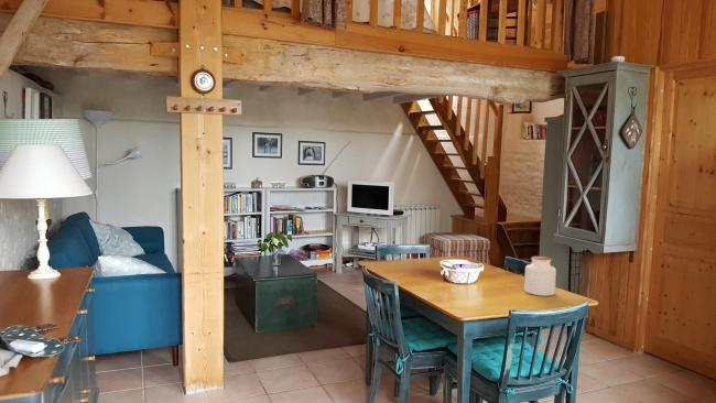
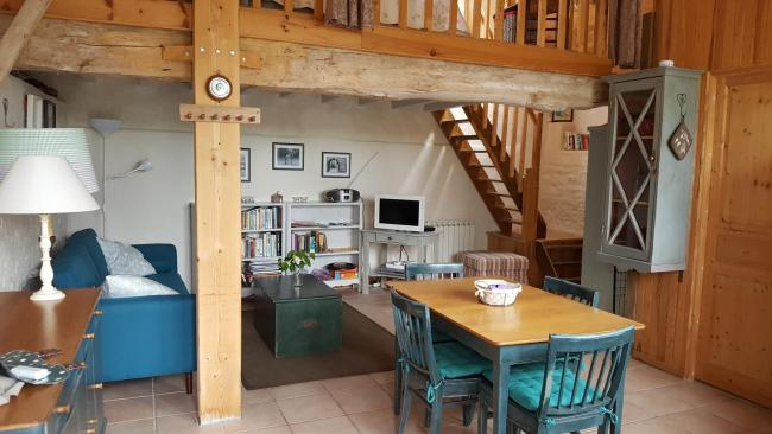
- jar [523,255,557,297]
